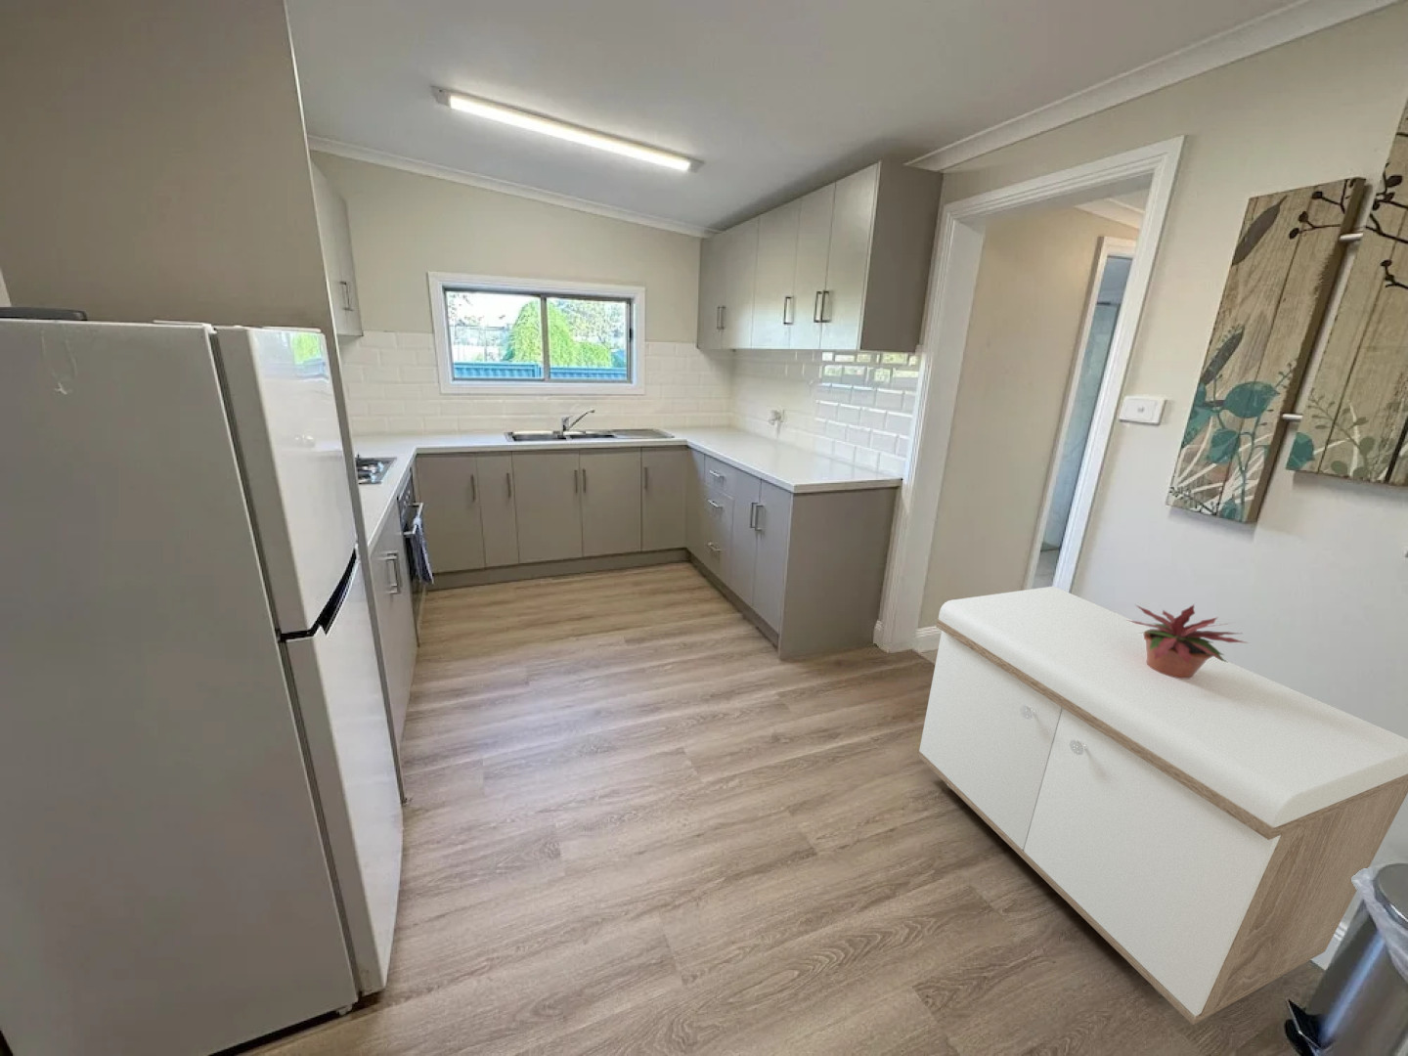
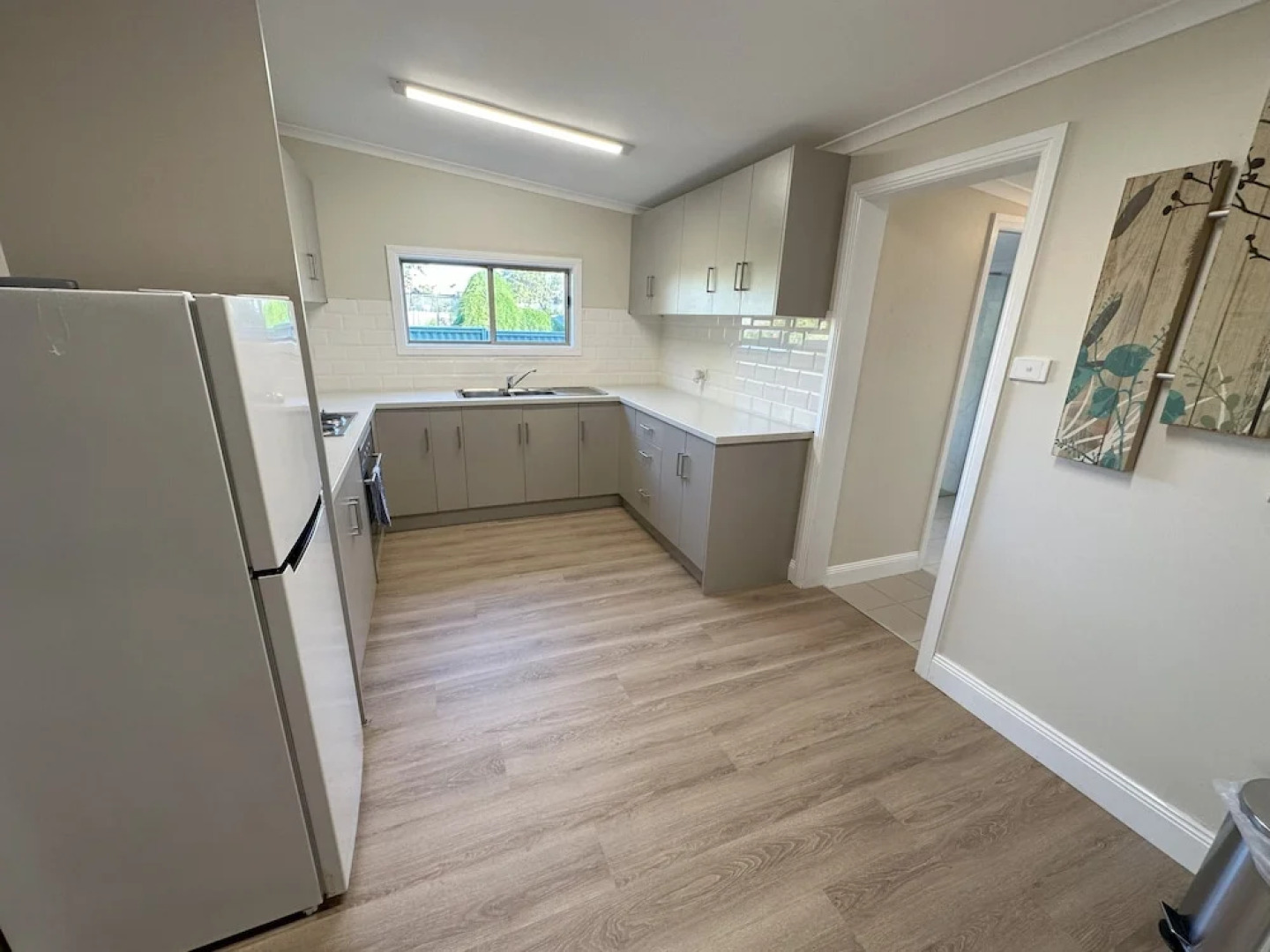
- potted plant [1126,603,1251,679]
- storage bench [917,586,1408,1026]
